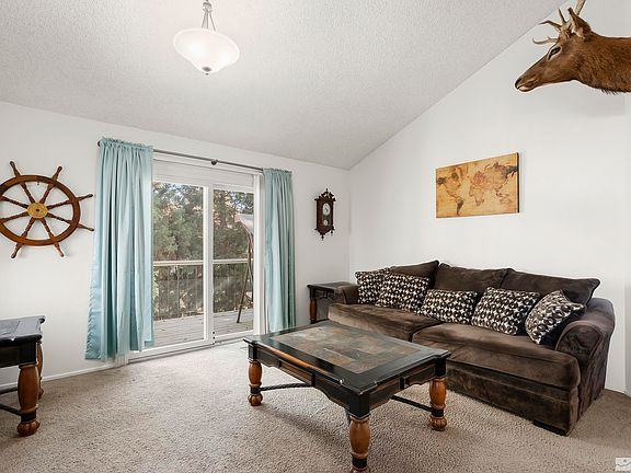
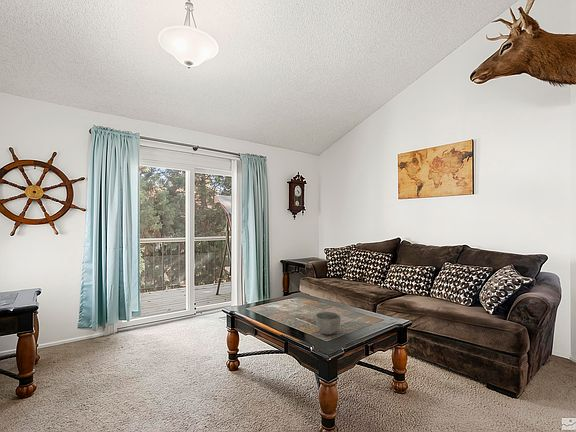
+ bowl [315,311,342,335]
